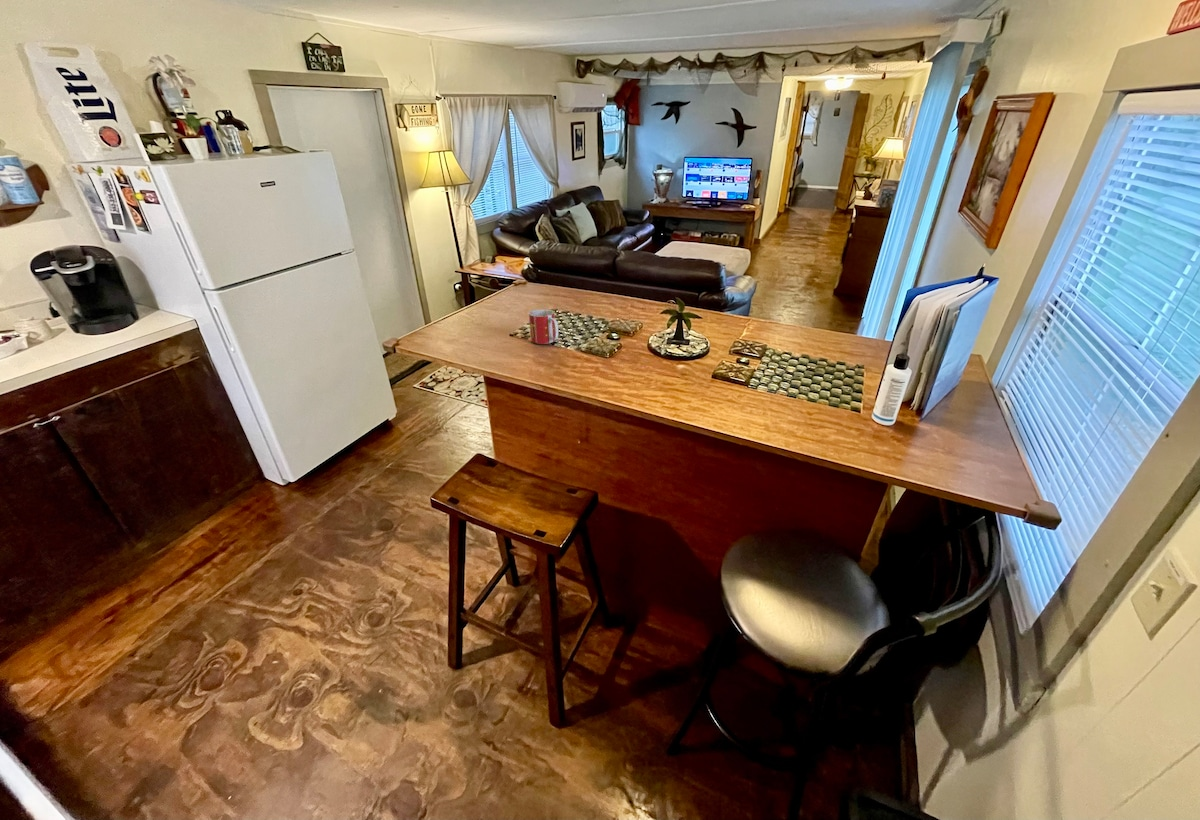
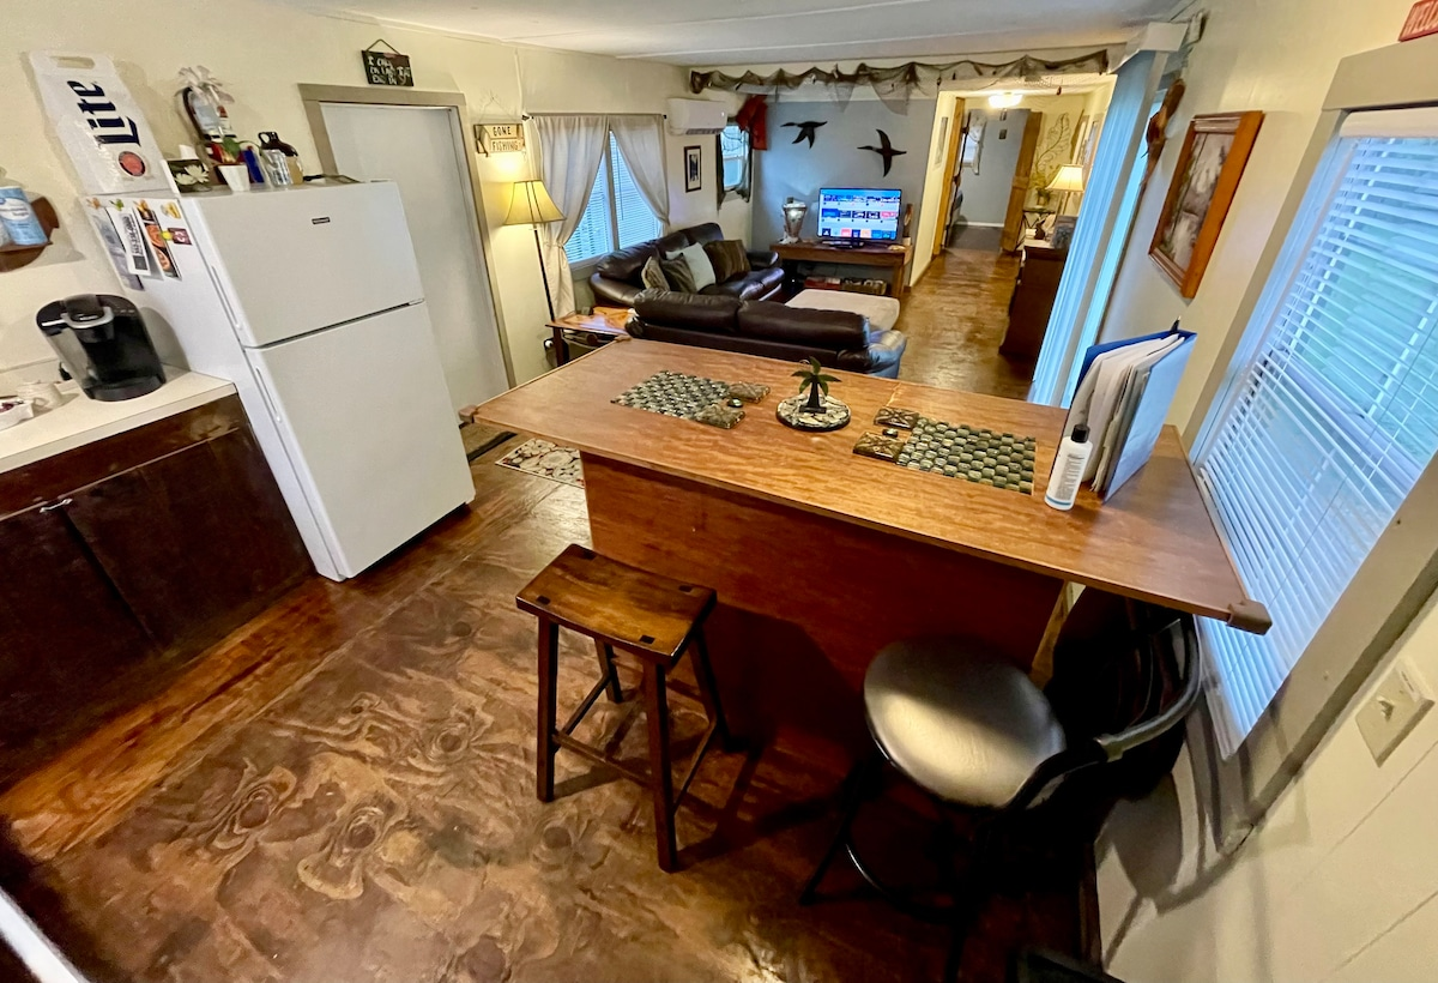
- mug [528,308,559,345]
